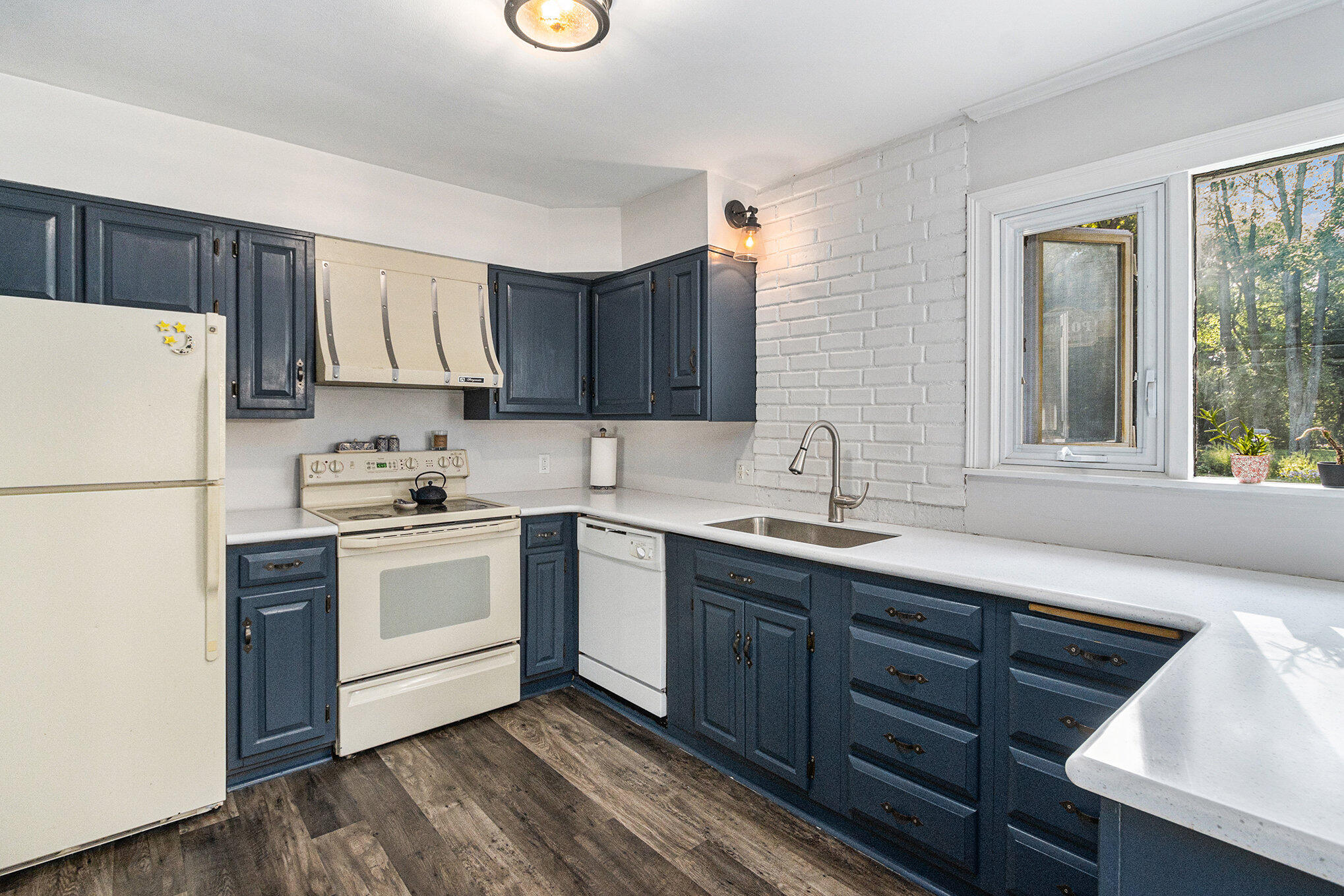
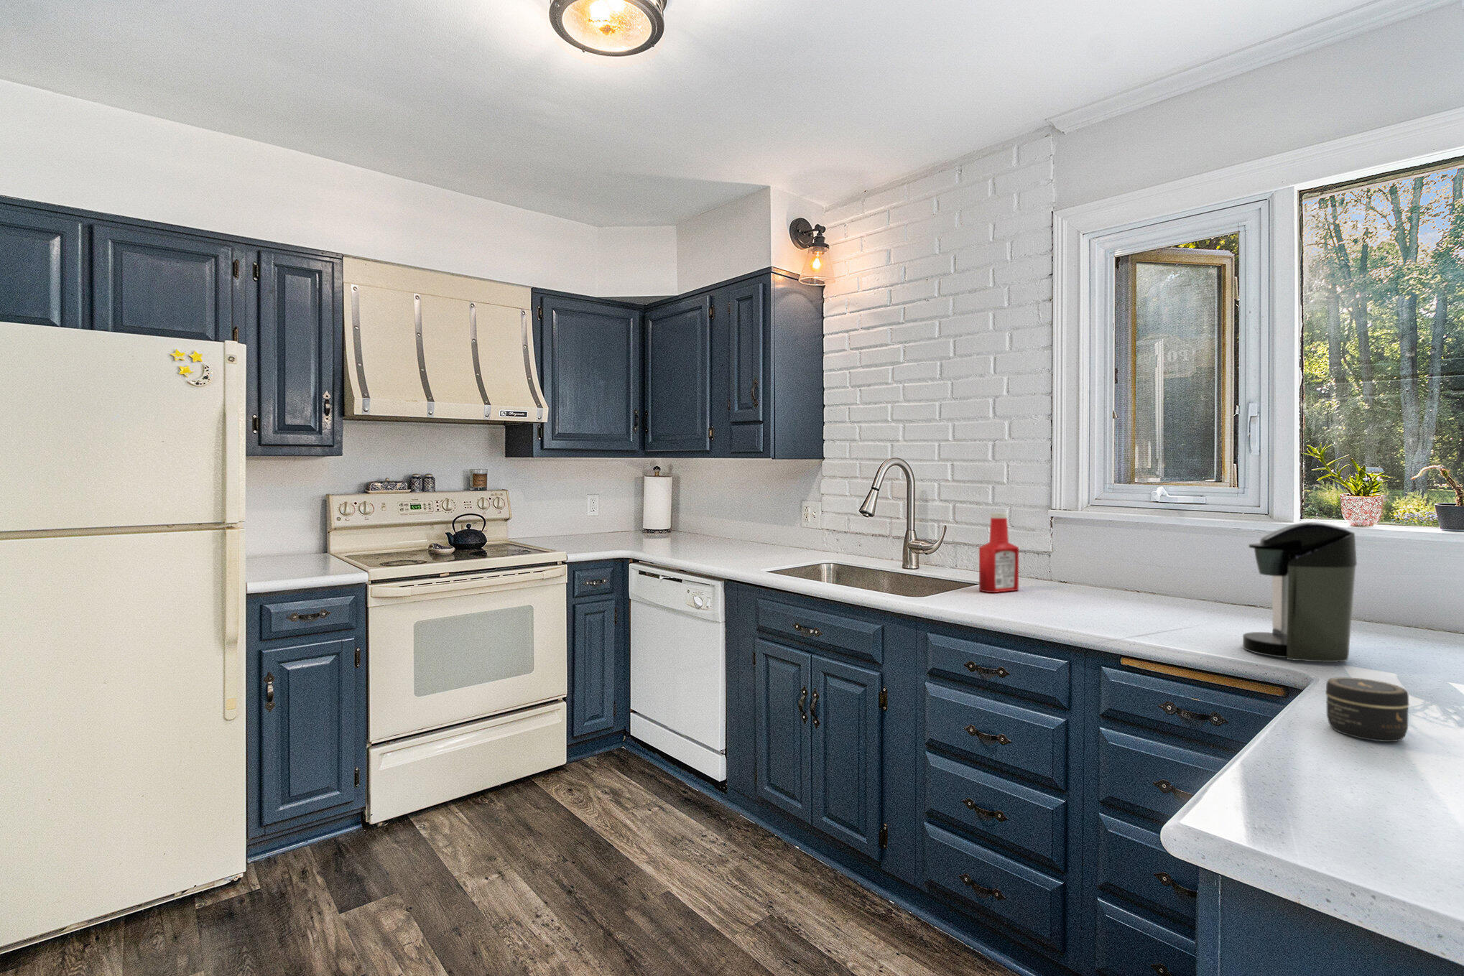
+ soap bottle [978,512,1020,594]
+ jar [1325,676,1411,743]
+ coffee maker [1242,522,1357,663]
